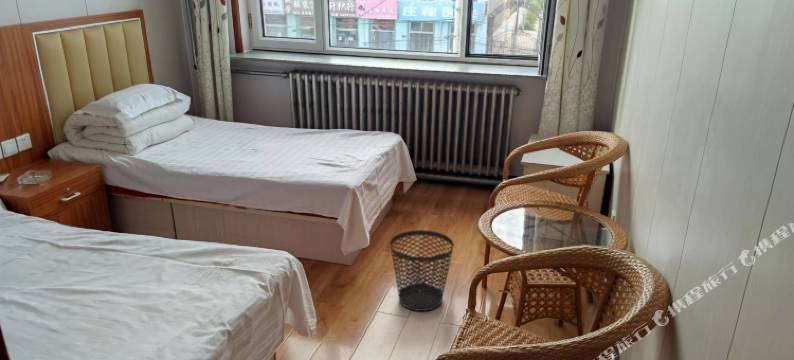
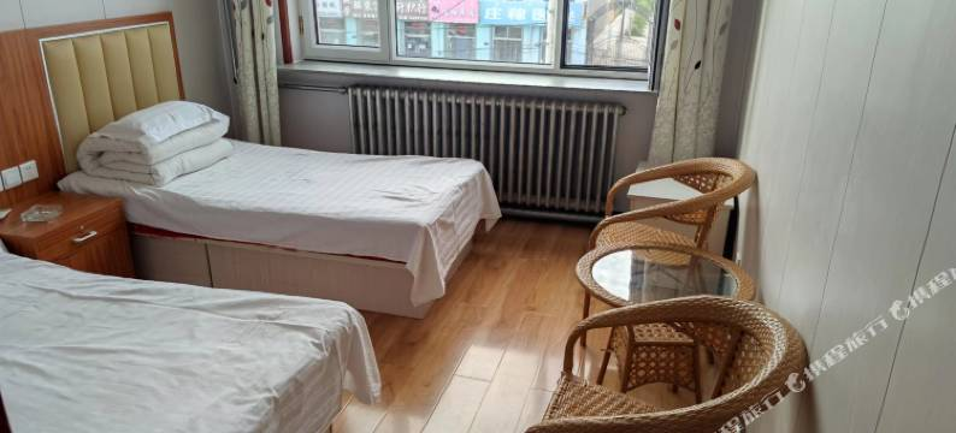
- wastebasket [389,229,455,312]
